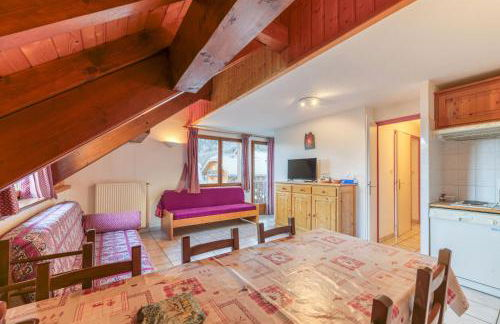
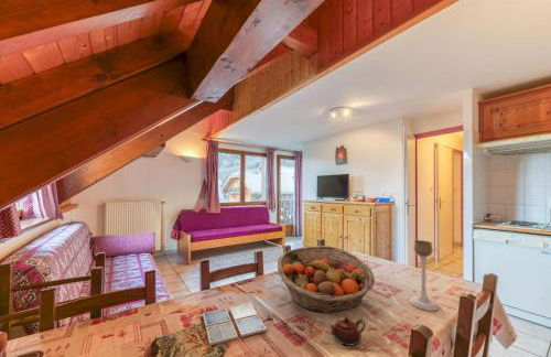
+ teapot [327,315,367,347]
+ fruit basket [277,245,376,314]
+ drink coaster [202,302,268,347]
+ candle holder [408,239,441,312]
